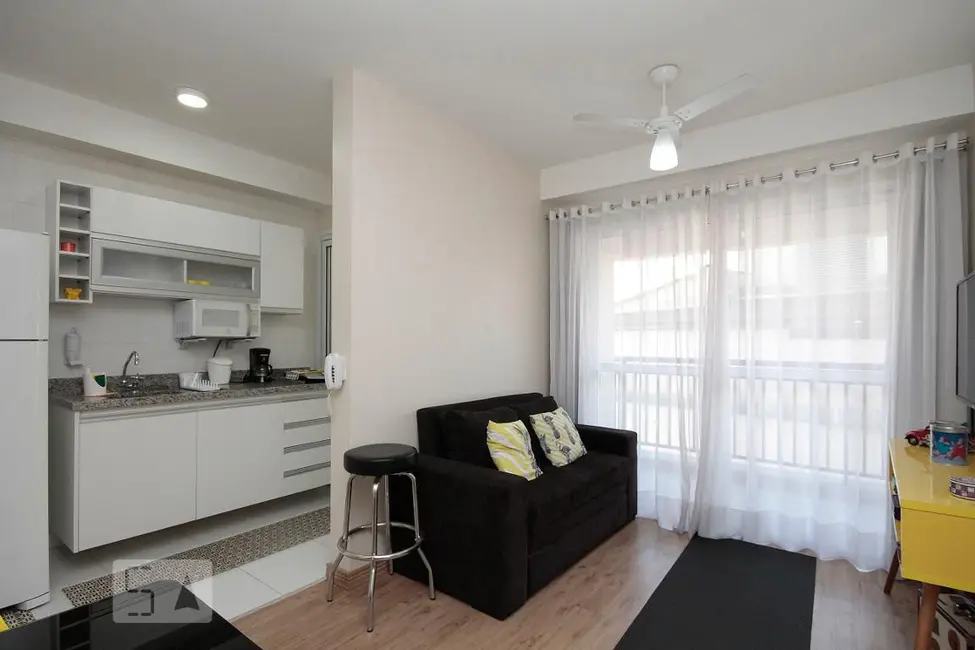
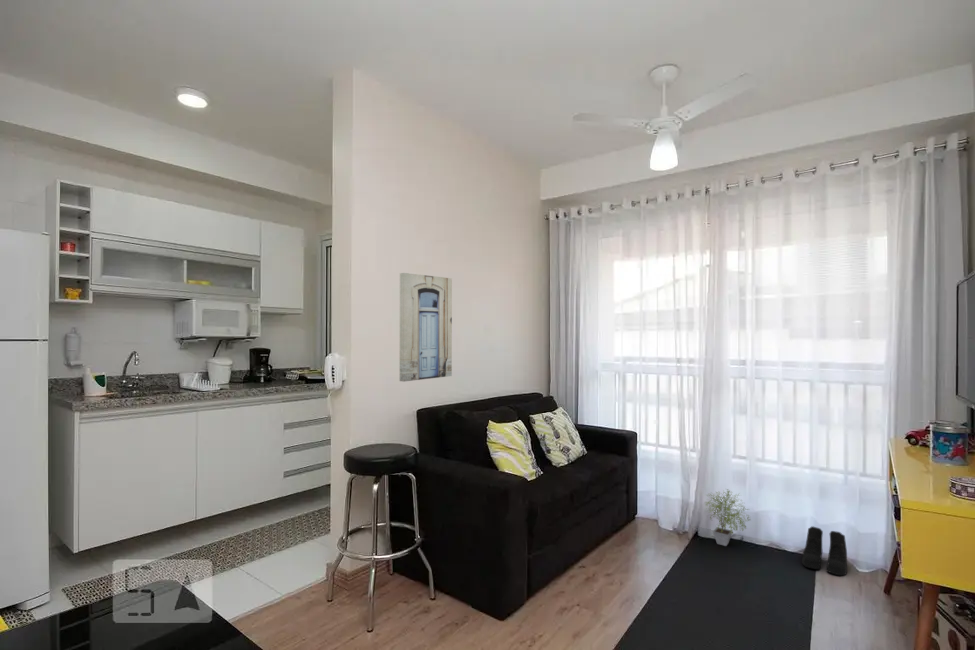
+ wall art [399,272,453,383]
+ boots [801,525,848,577]
+ potted plant [703,488,752,547]
